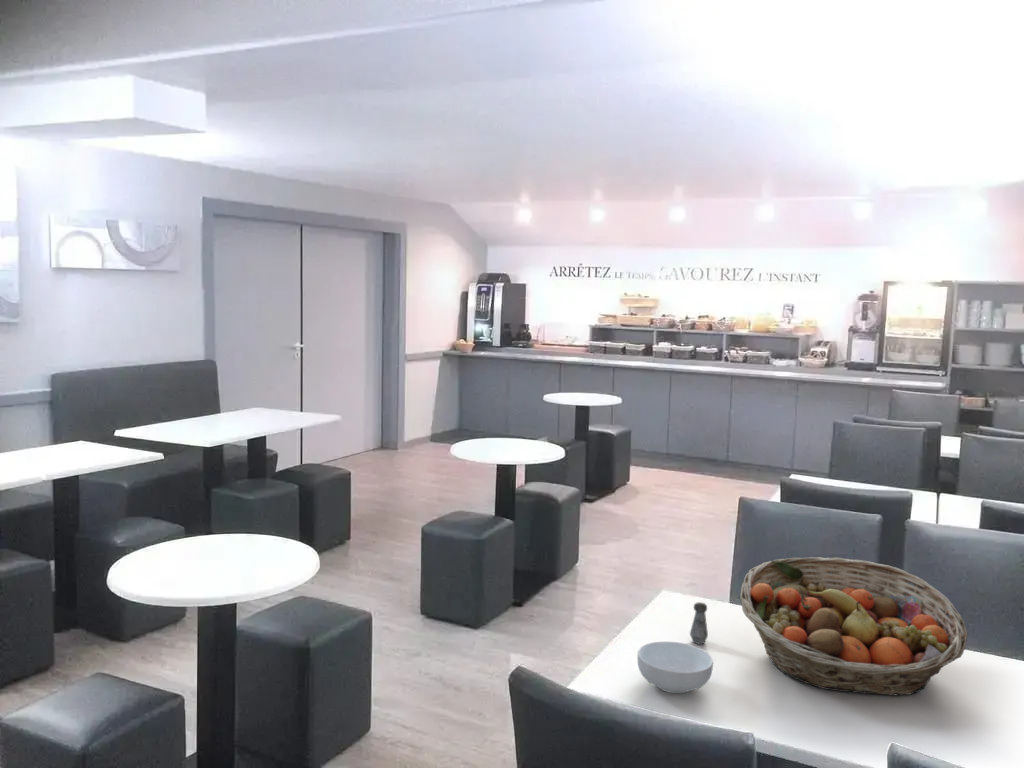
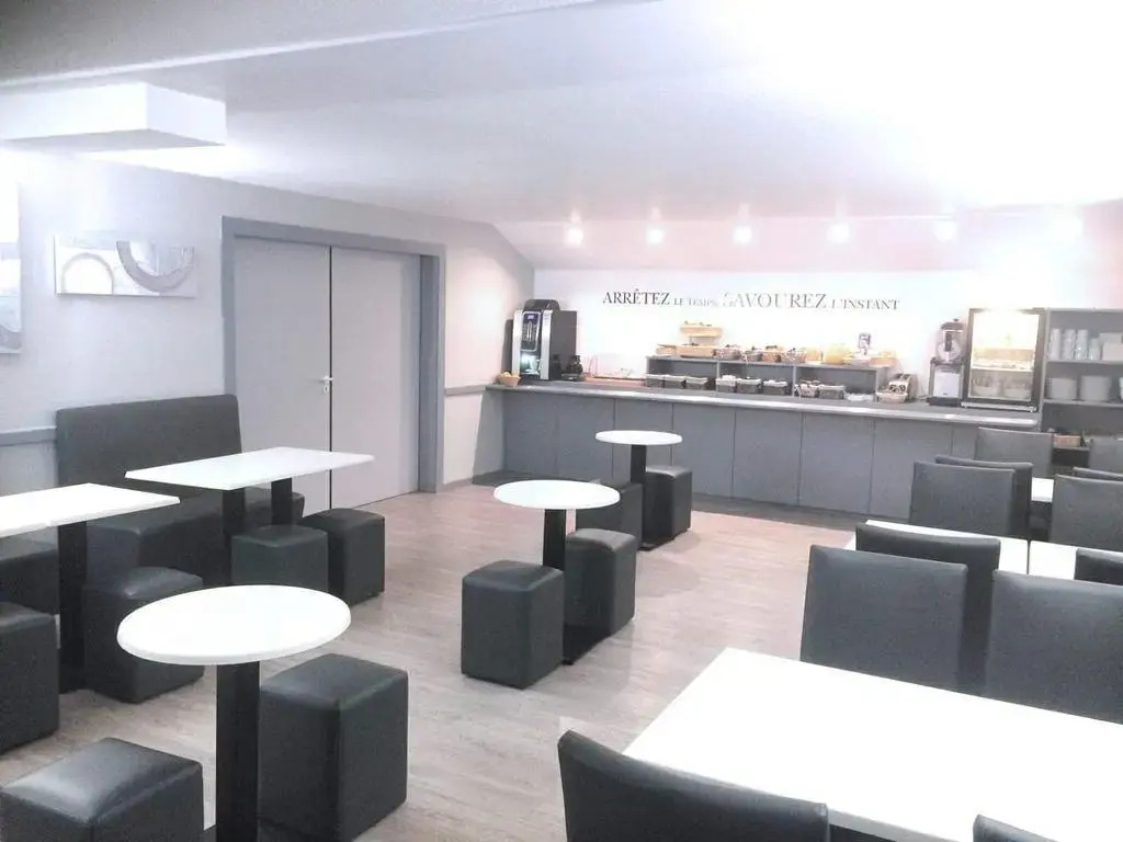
- cereal bowl [636,641,714,694]
- fruit basket [739,556,969,697]
- salt shaker [689,601,709,645]
